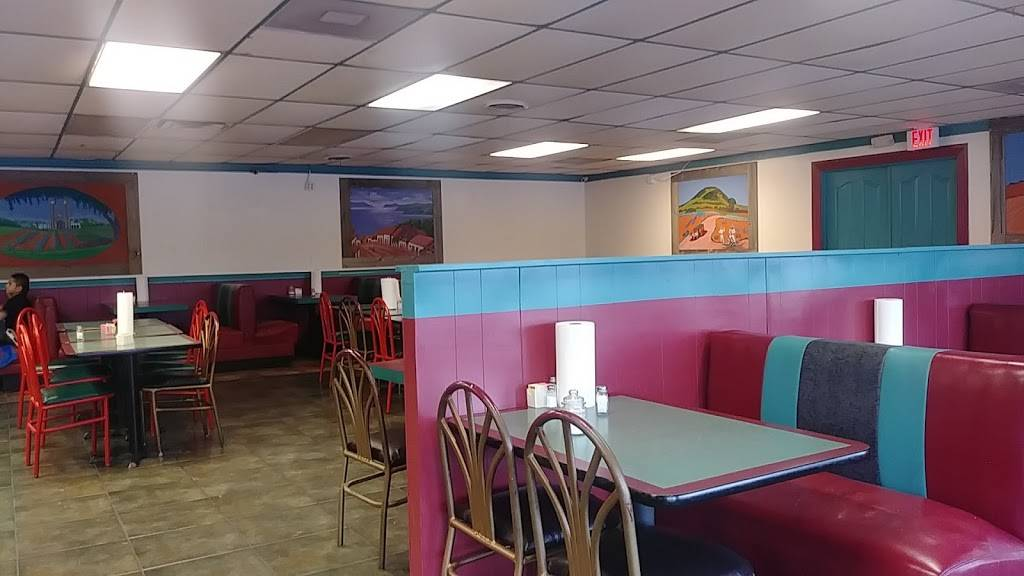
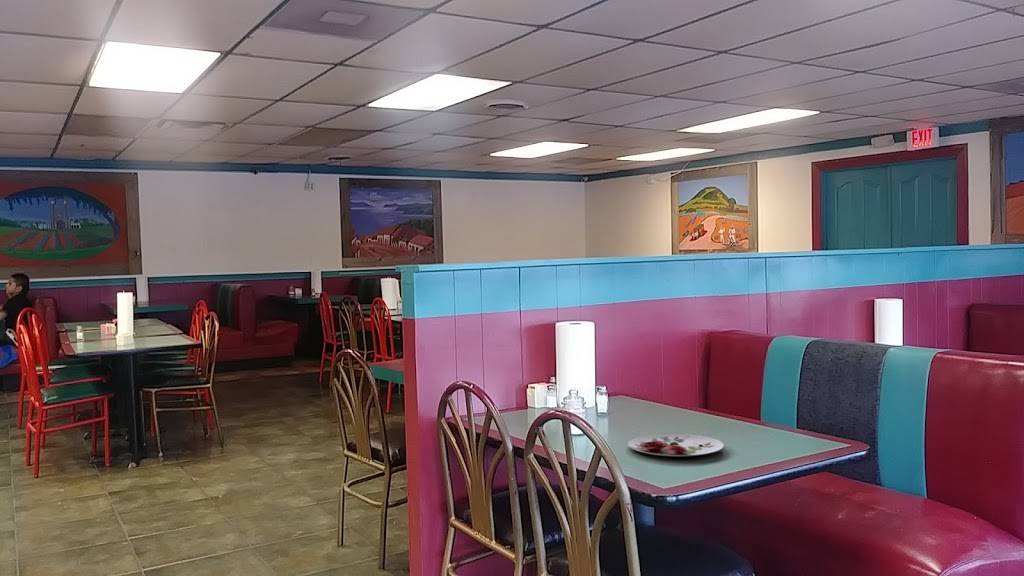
+ plate [627,433,725,458]
